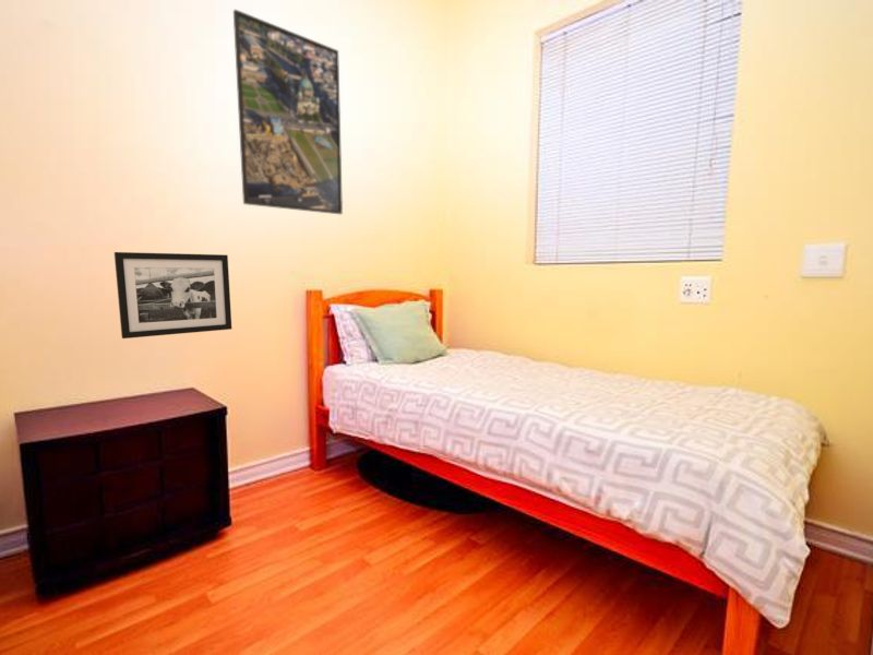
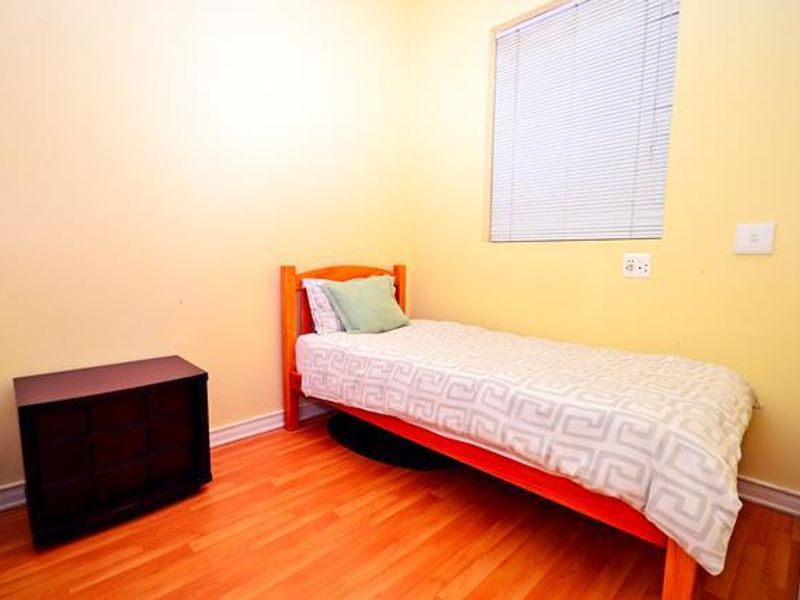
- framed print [232,9,344,215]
- picture frame [113,251,232,340]
